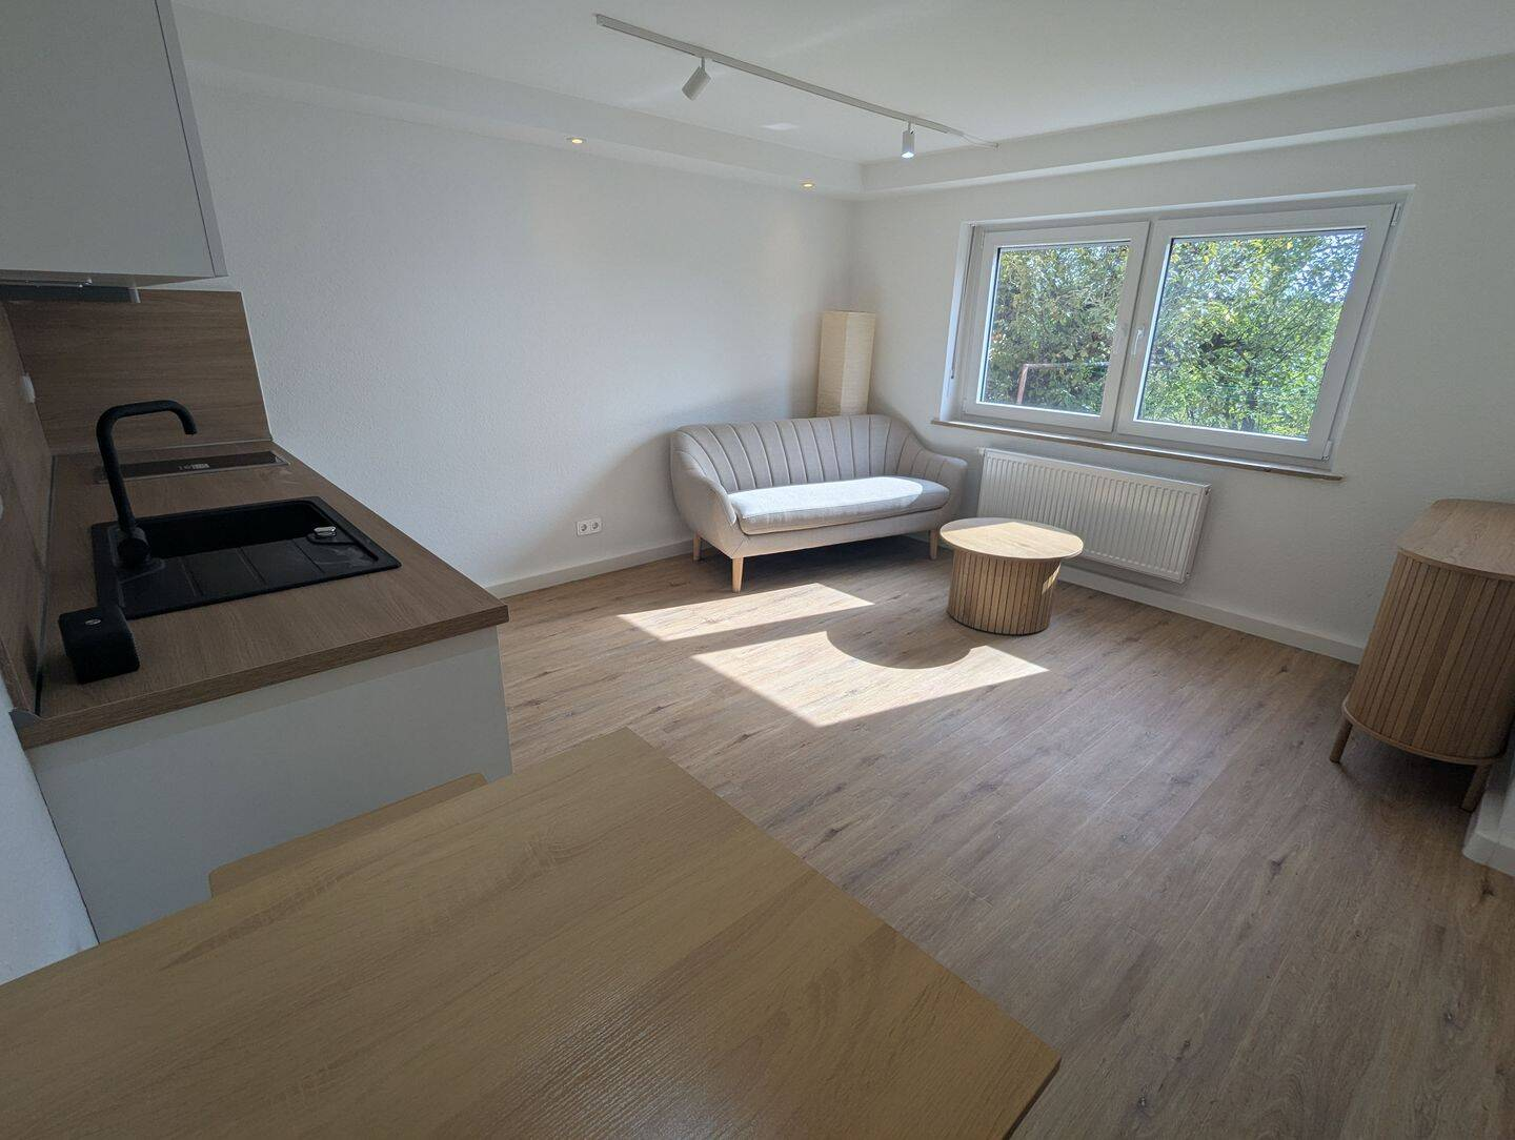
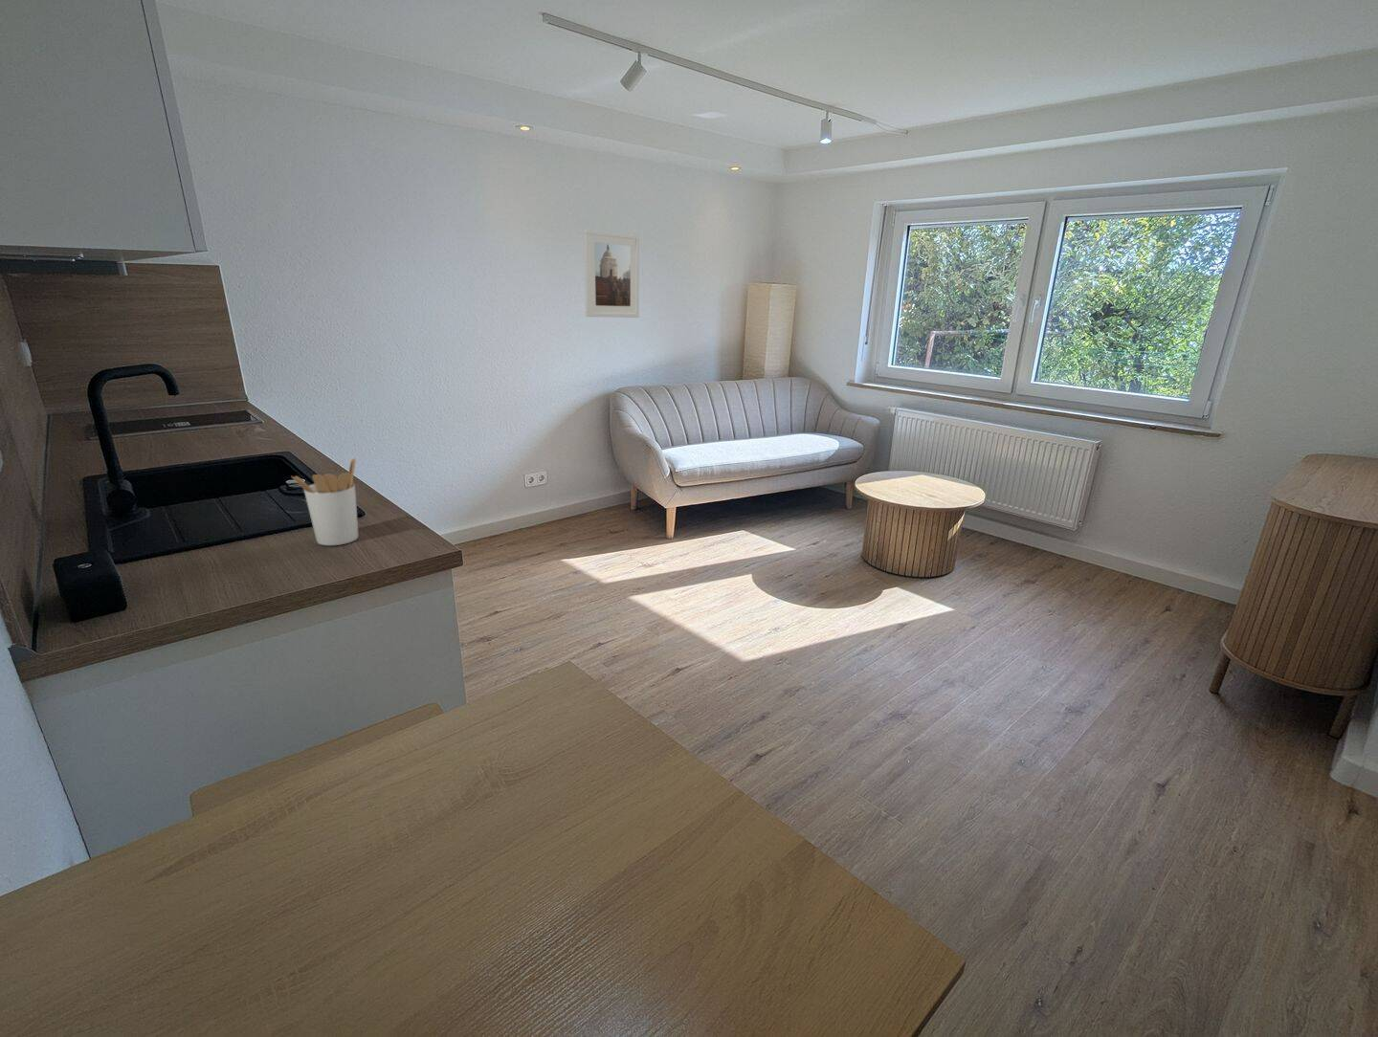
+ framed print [583,229,641,318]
+ utensil holder [290,457,359,546]
